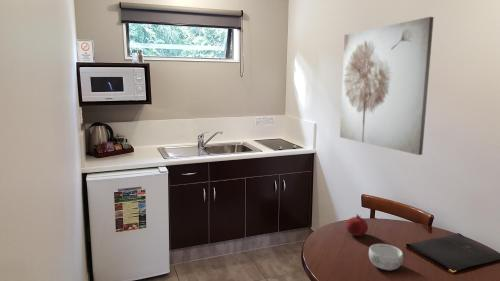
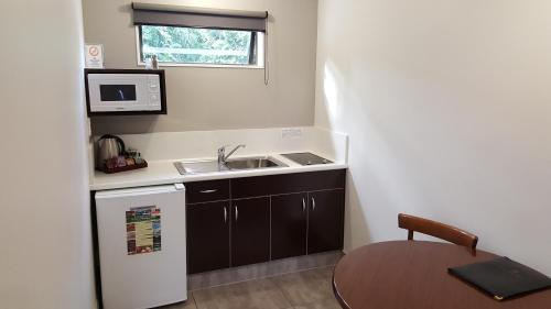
- decorative bowl [368,243,404,271]
- wall art [339,16,435,156]
- fruit [345,213,369,237]
